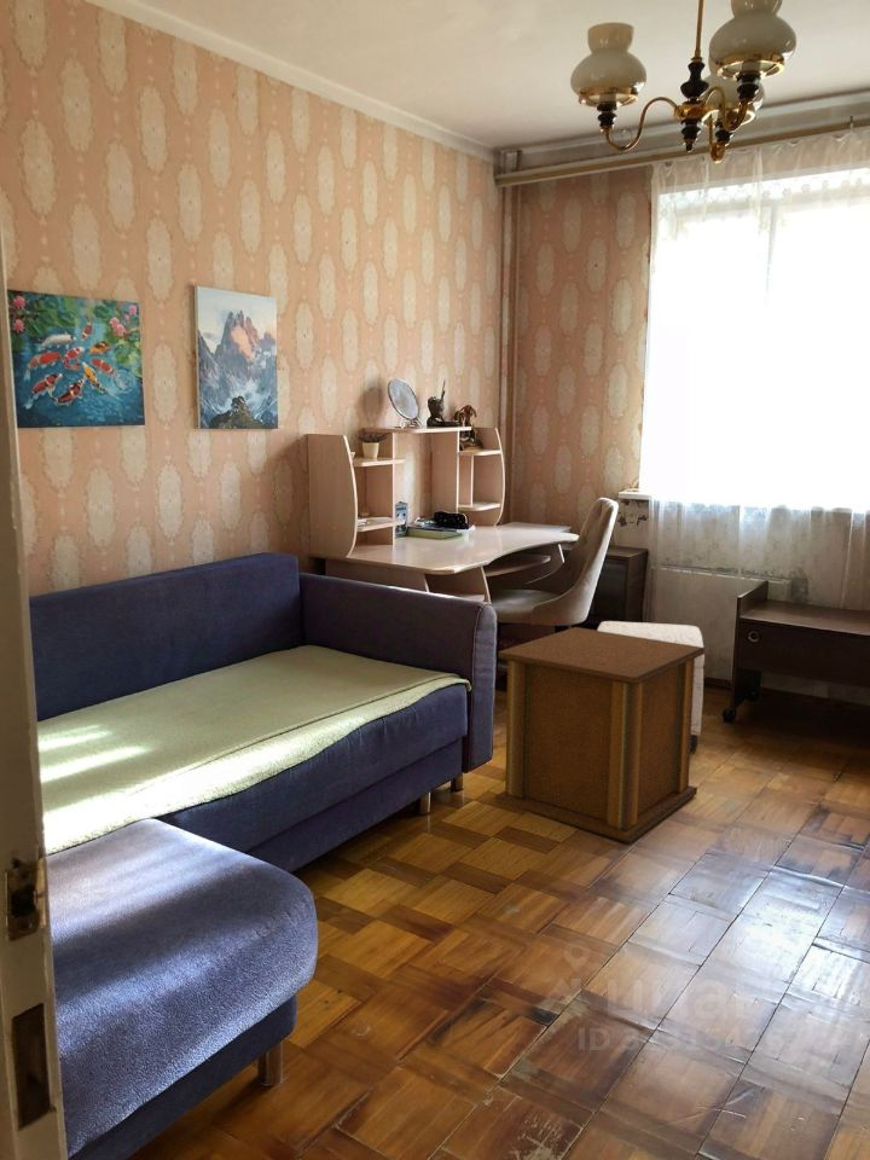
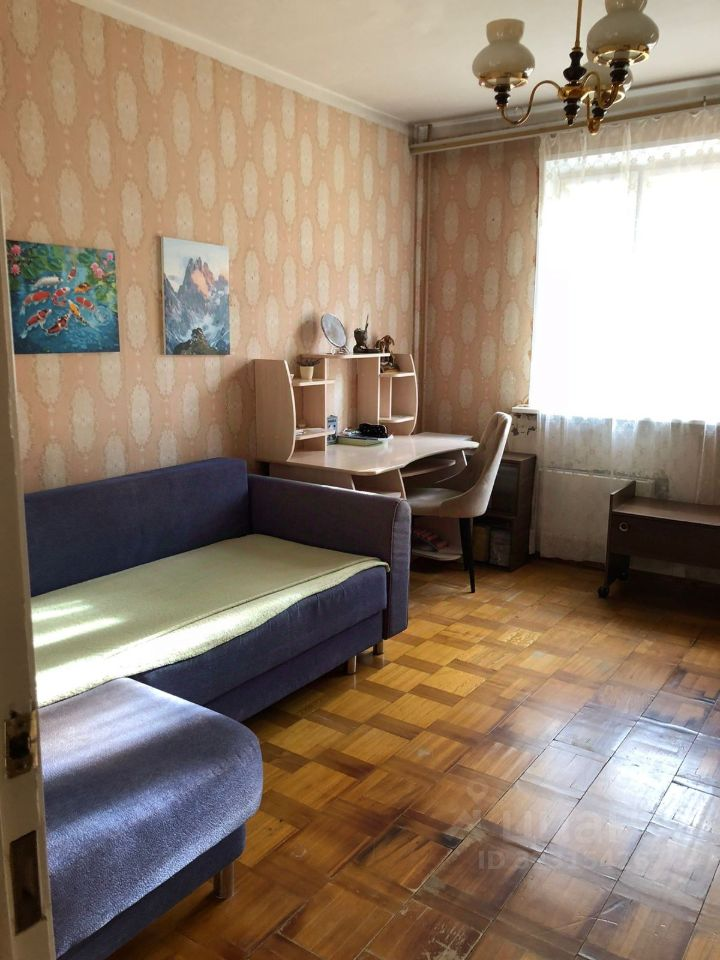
- side table [494,626,706,845]
- ottoman [596,620,706,752]
